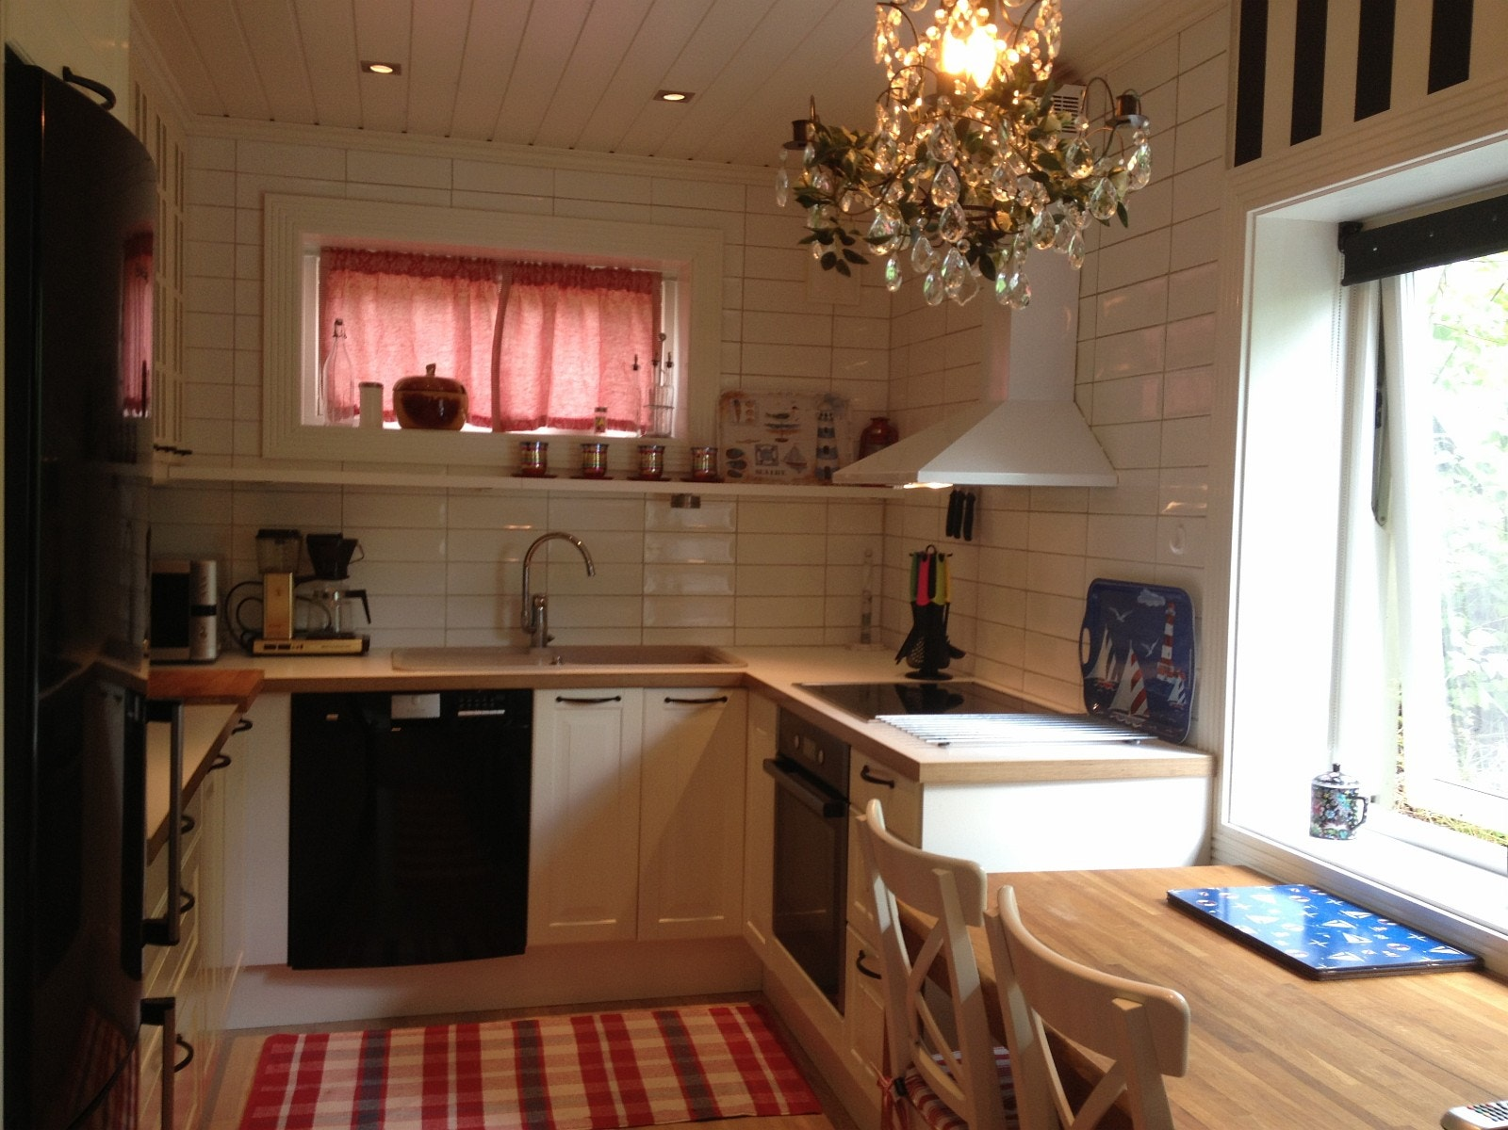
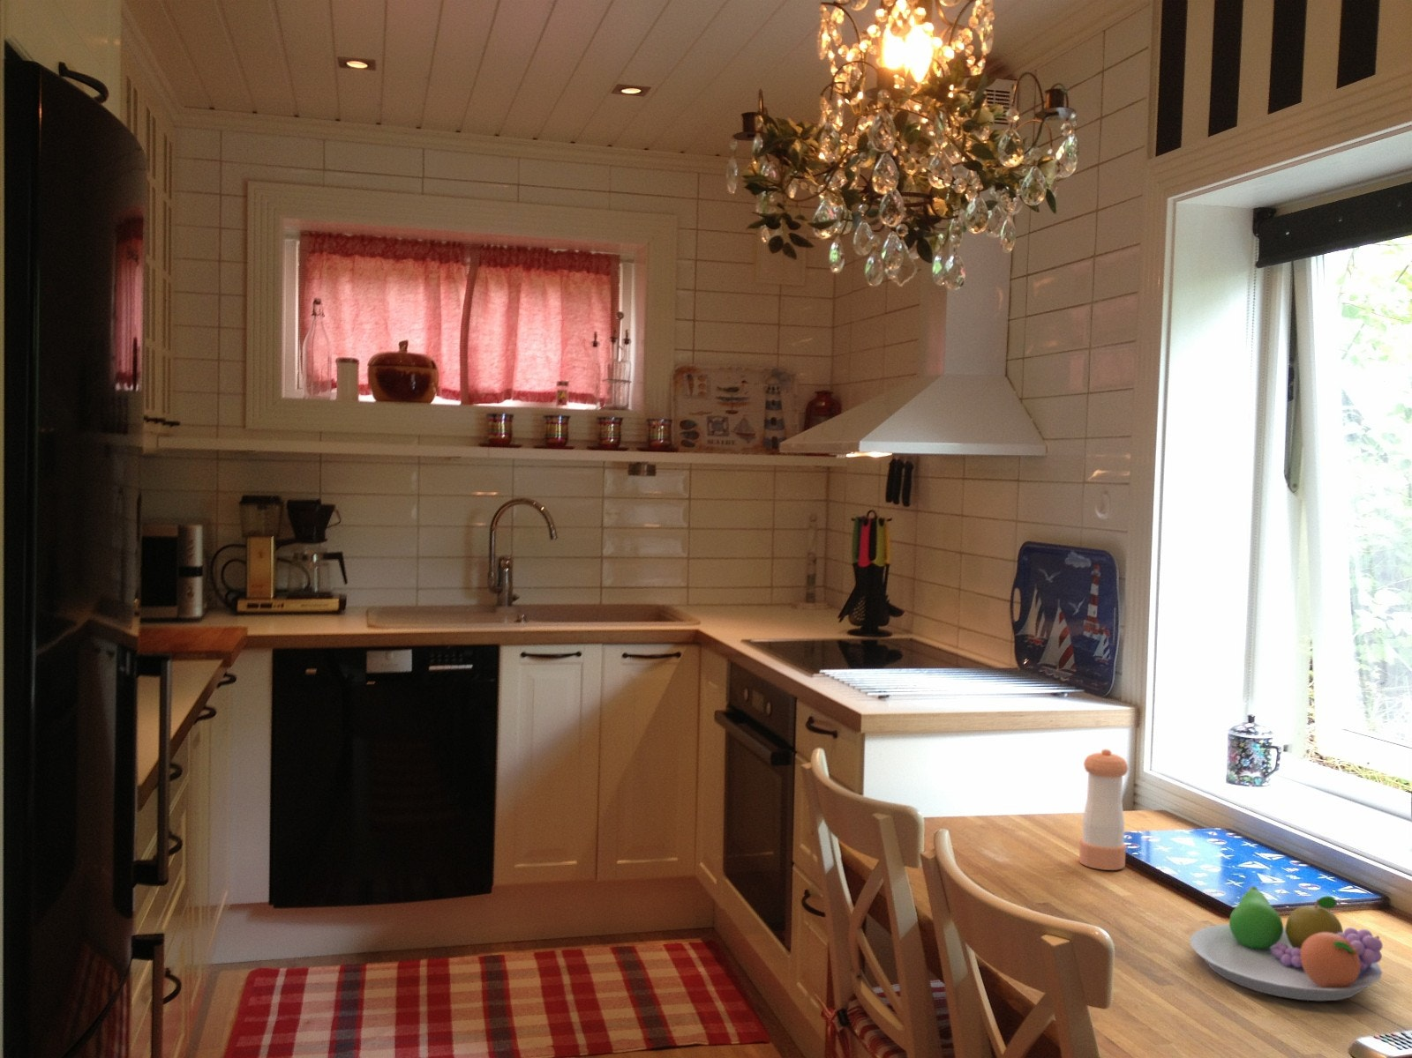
+ pepper shaker [1078,749,1128,871]
+ fruit bowl [1190,886,1384,1001]
